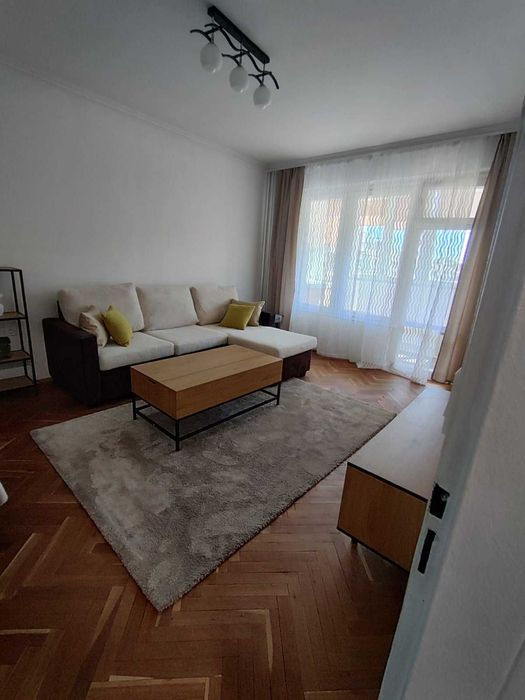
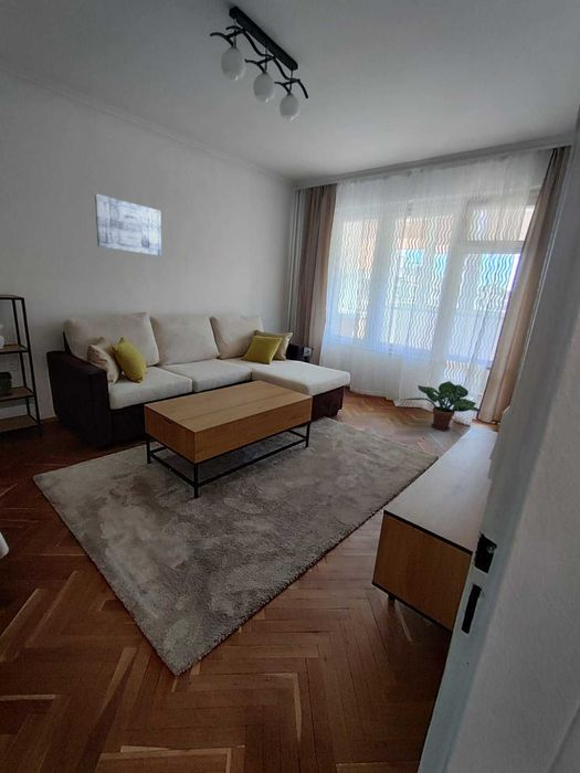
+ potted plant [403,380,481,432]
+ wall art [94,193,162,257]
